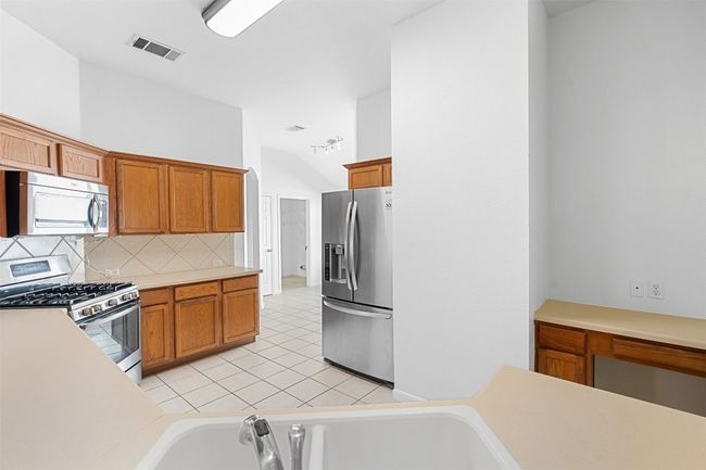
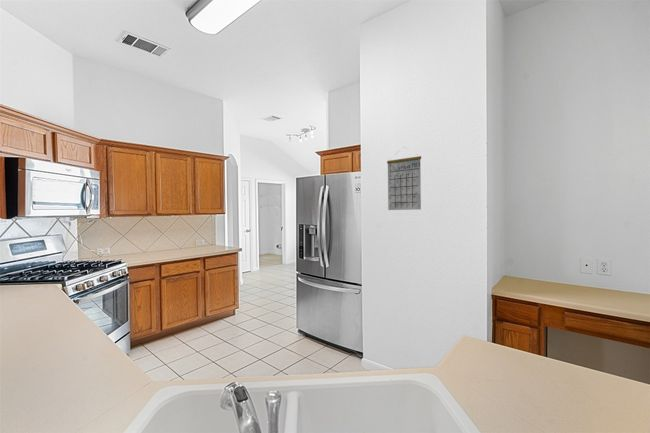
+ calendar [386,146,422,211]
